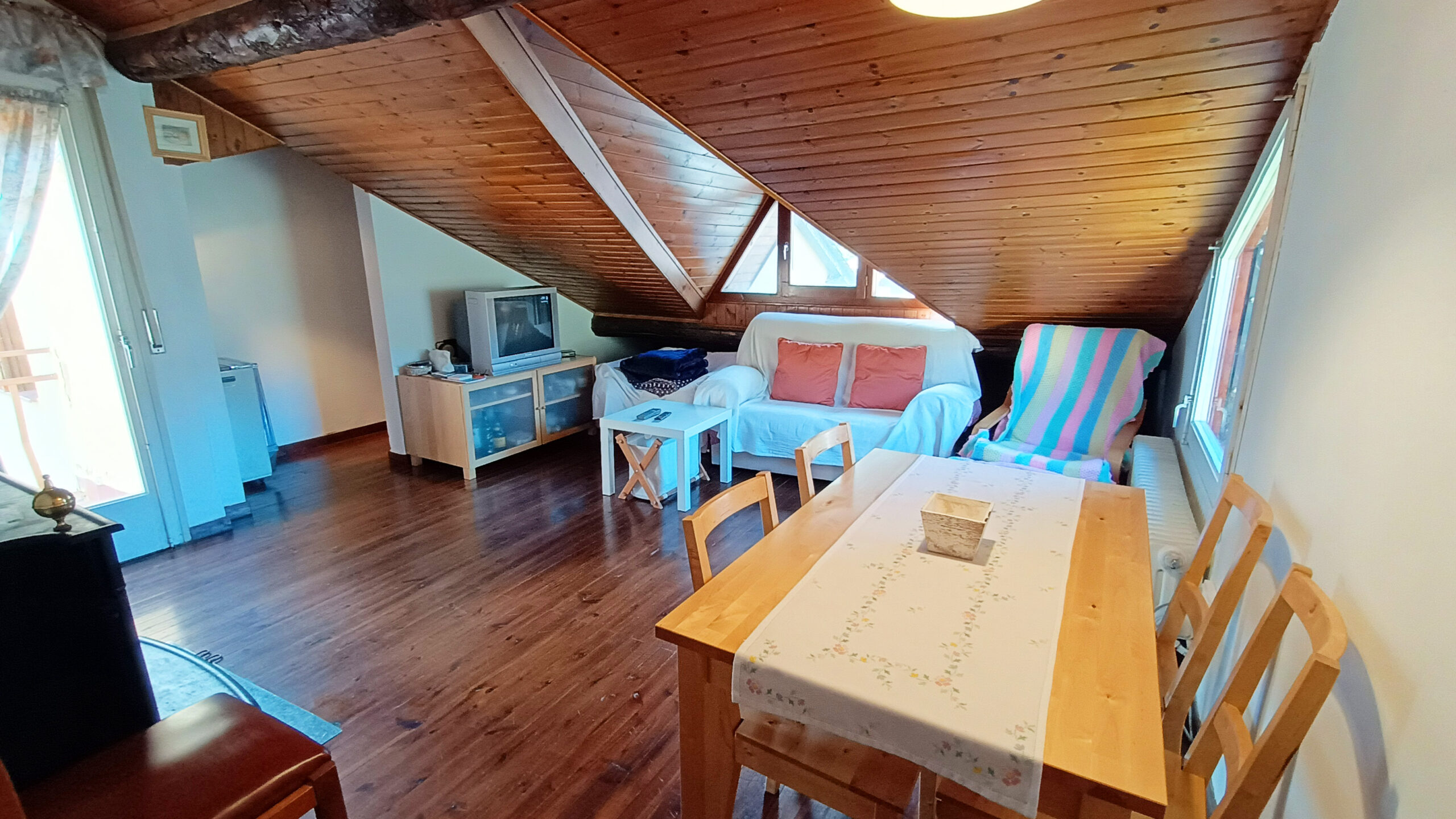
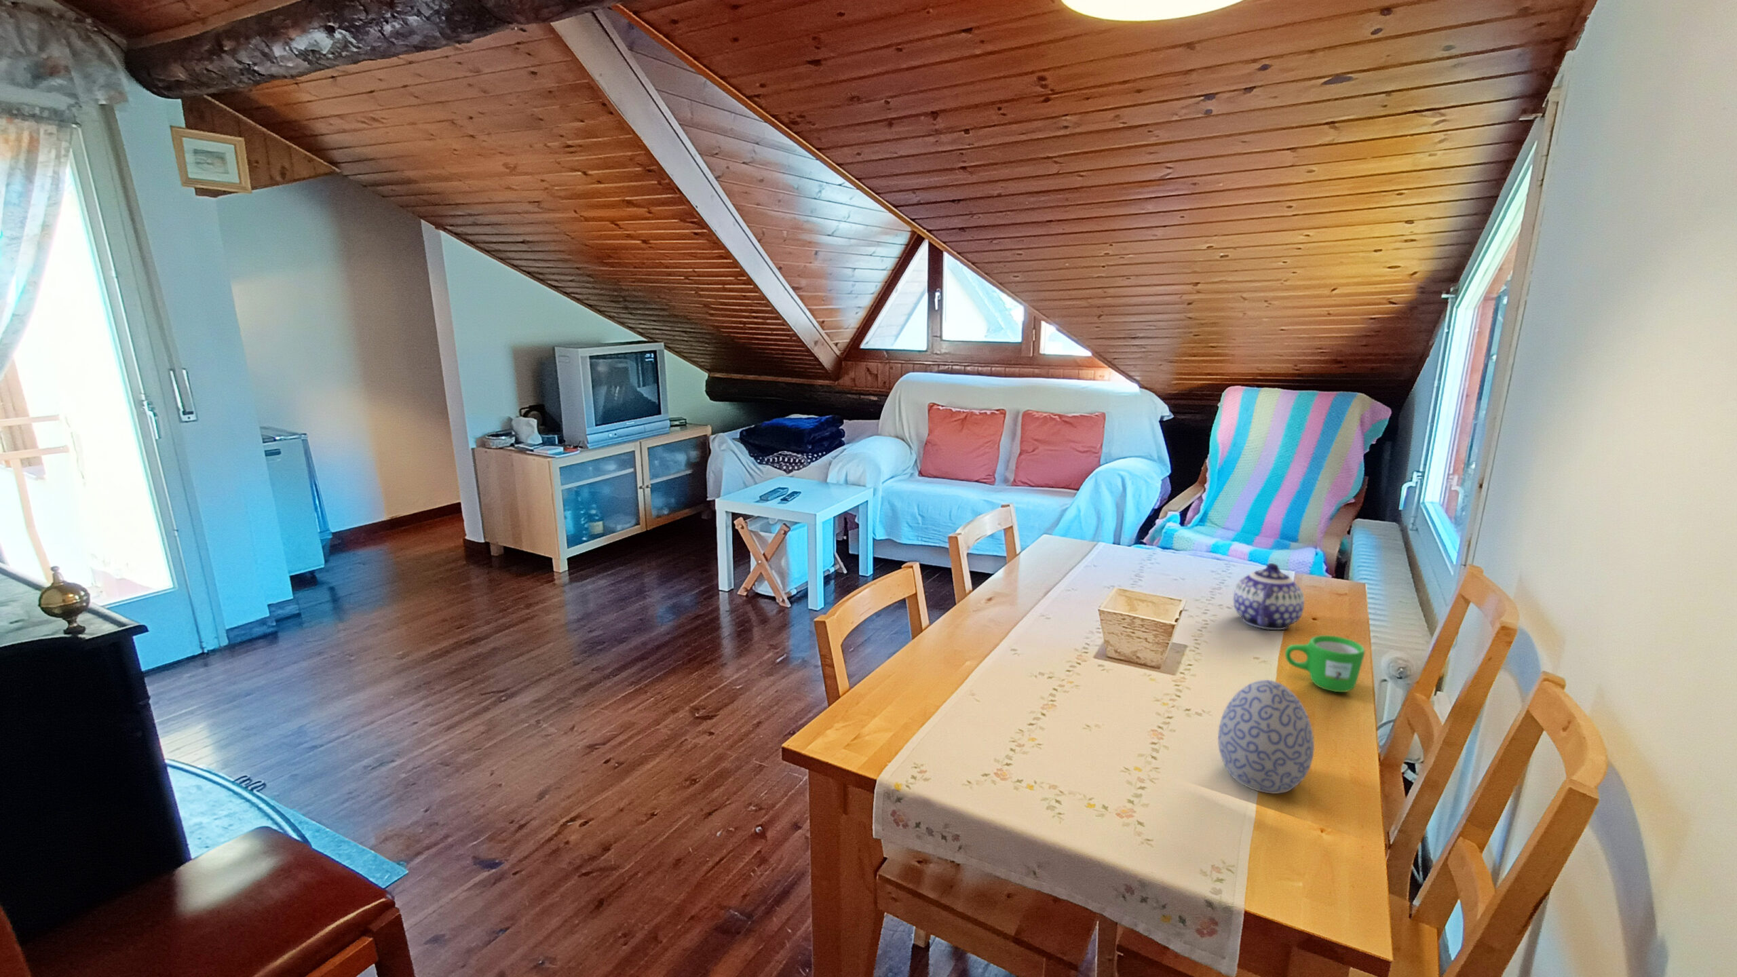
+ mug [1285,635,1365,693]
+ decorative egg [1217,679,1315,794]
+ teapot [1232,562,1305,630]
